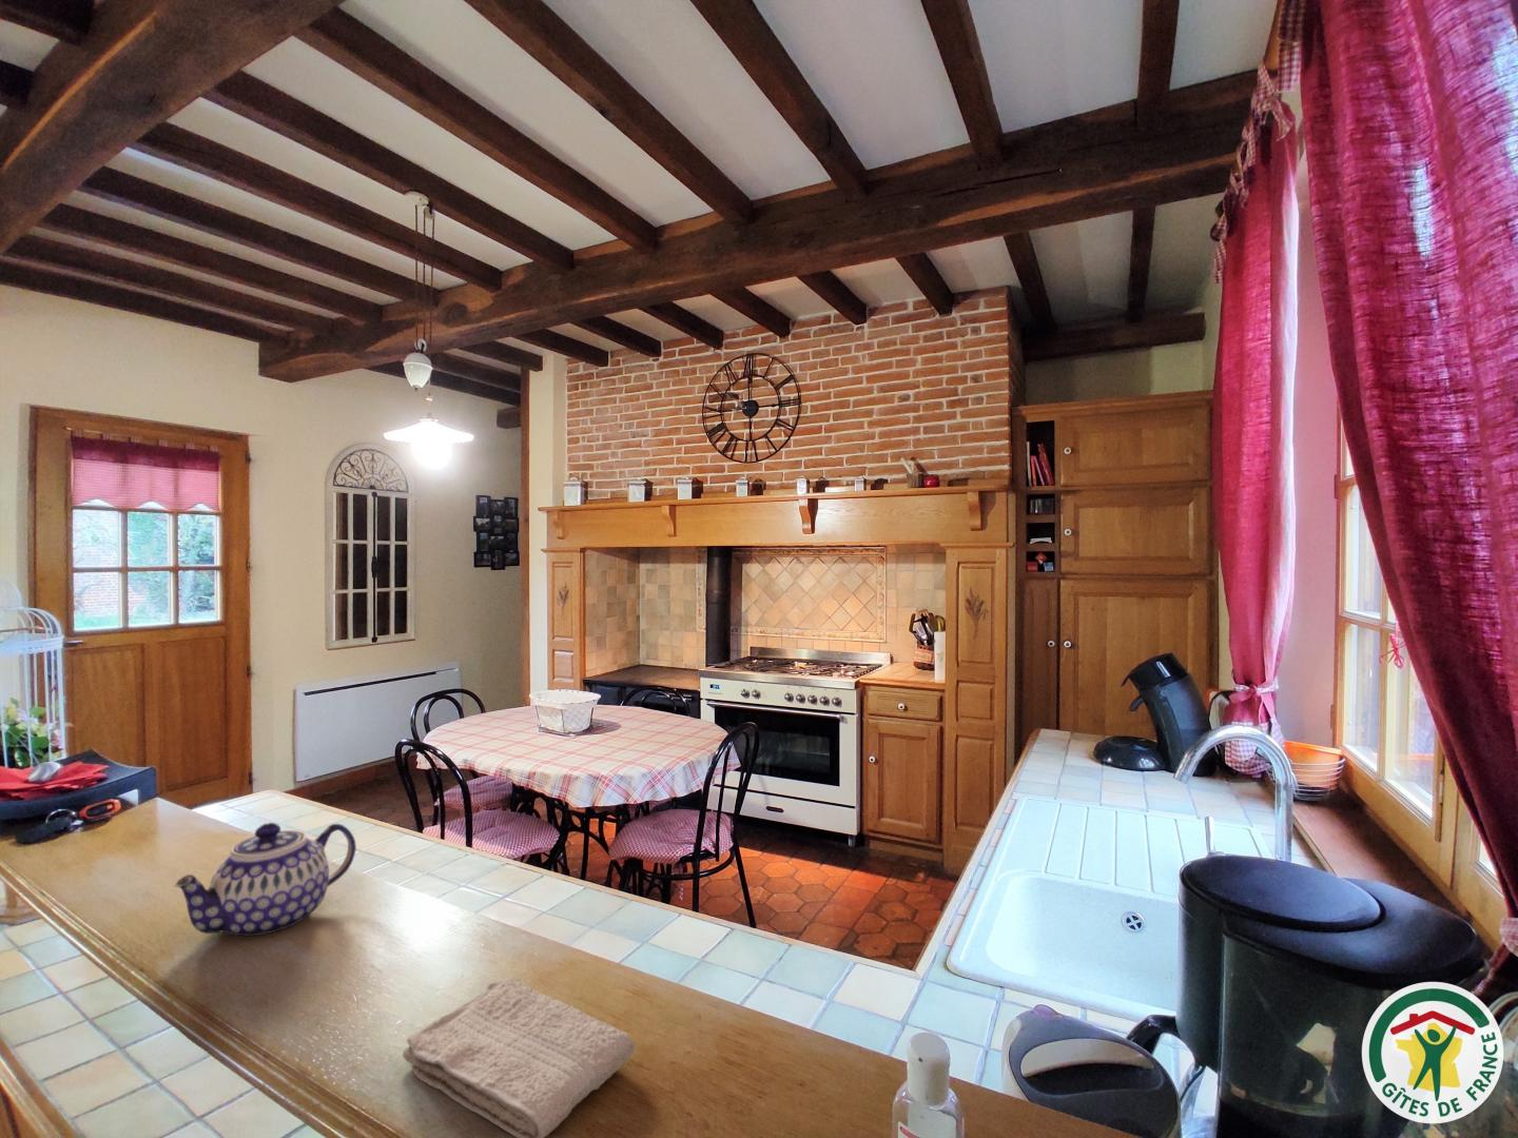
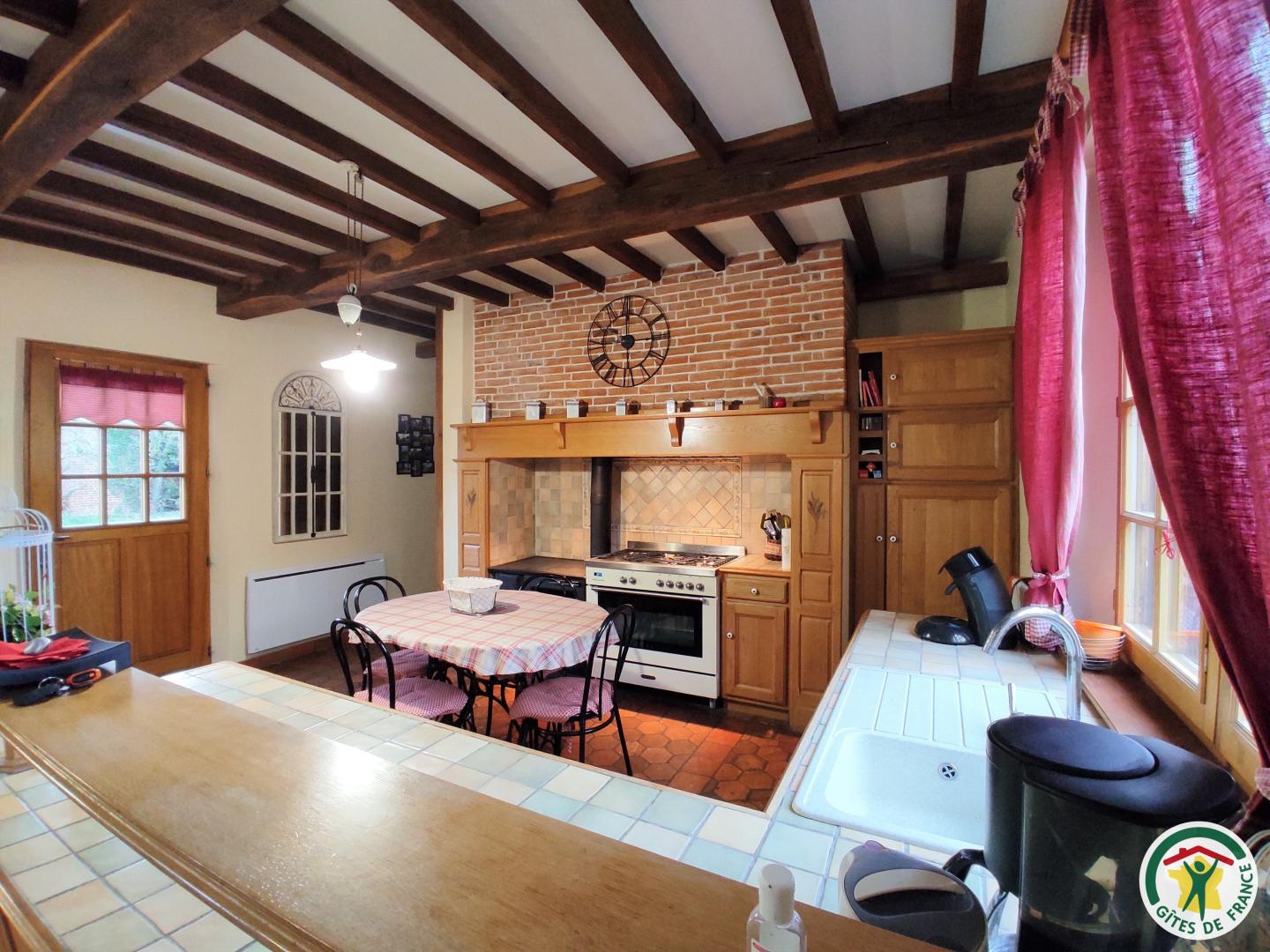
- washcloth [402,978,636,1138]
- teapot [175,821,357,937]
